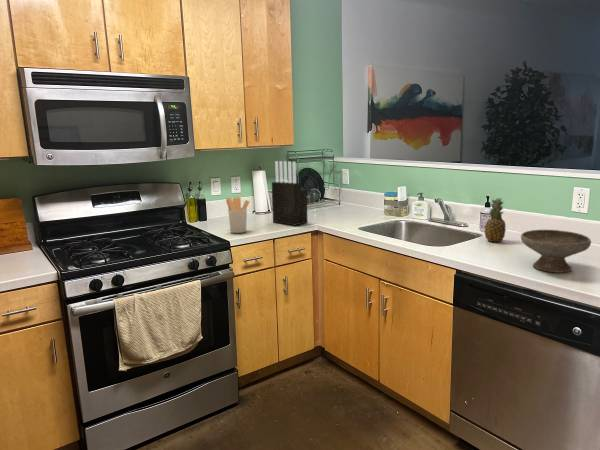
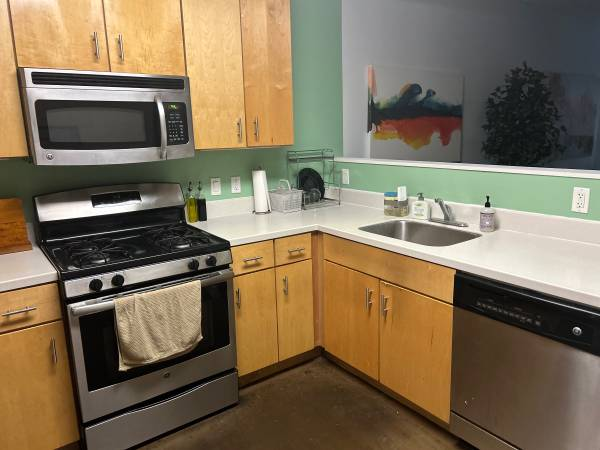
- knife block [271,160,309,227]
- bowl [520,229,592,273]
- fruit [484,196,507,243]
- utensil holder [225,196,250,234]
